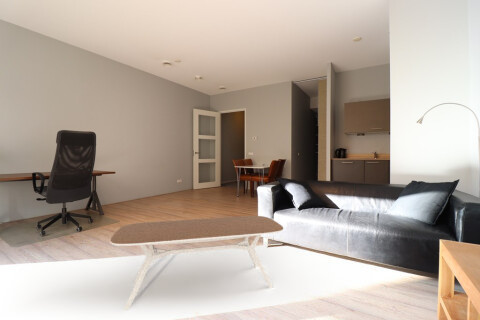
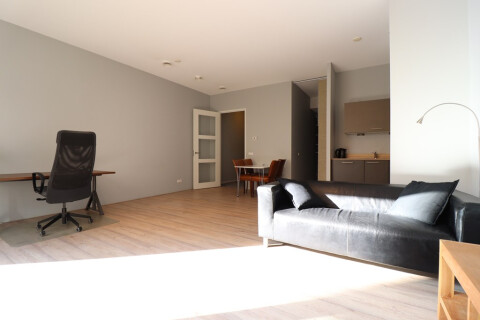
- coffee table [109,215,284,311]
